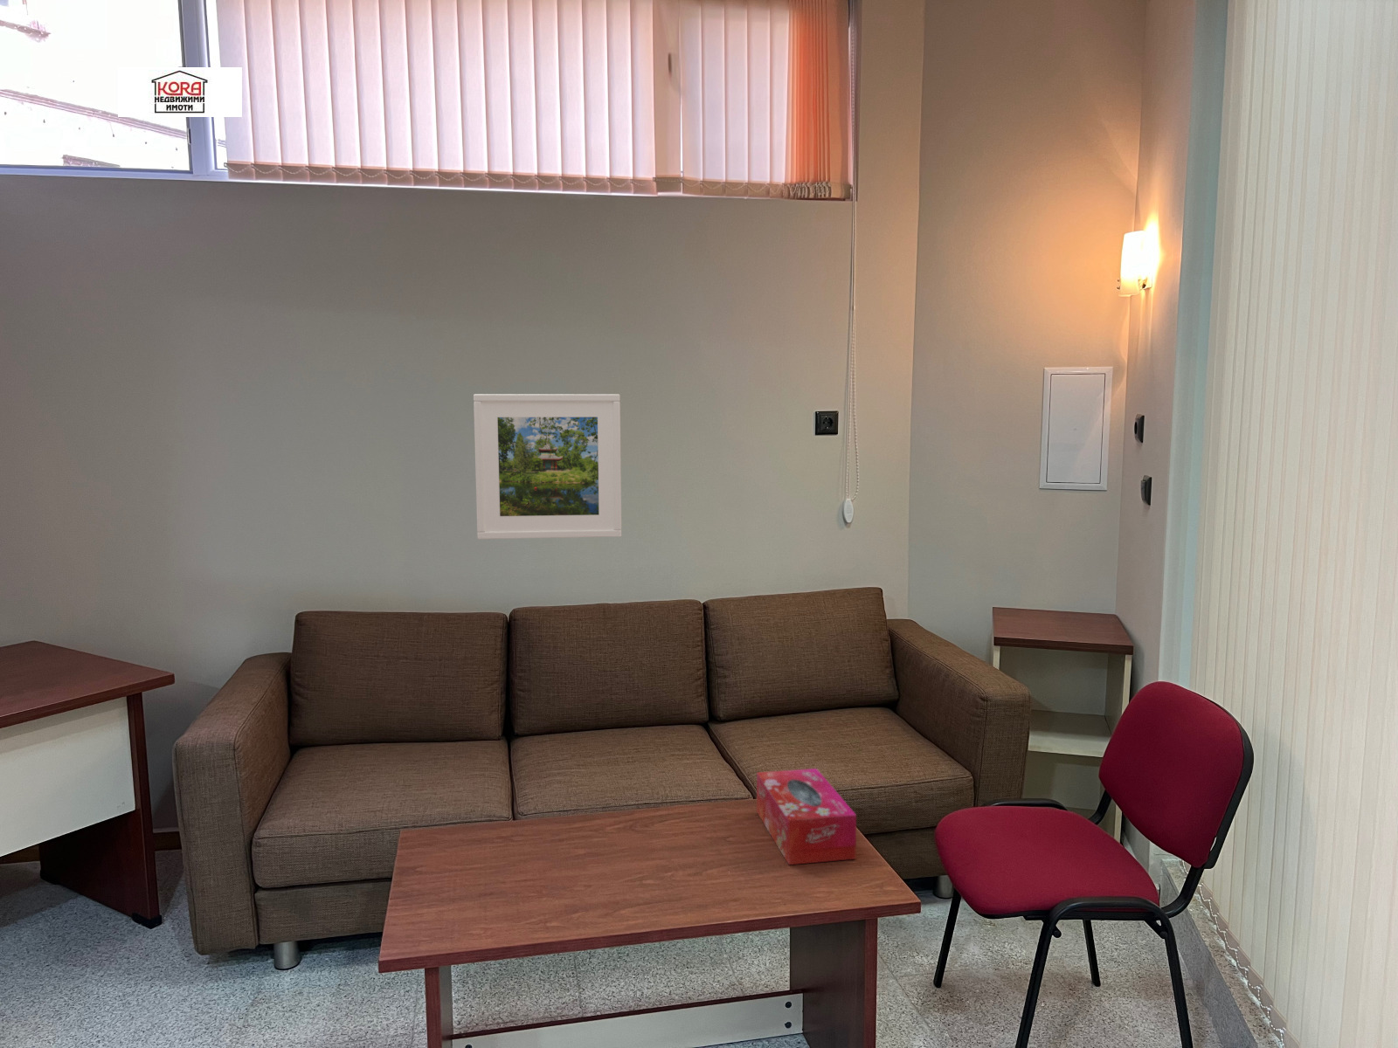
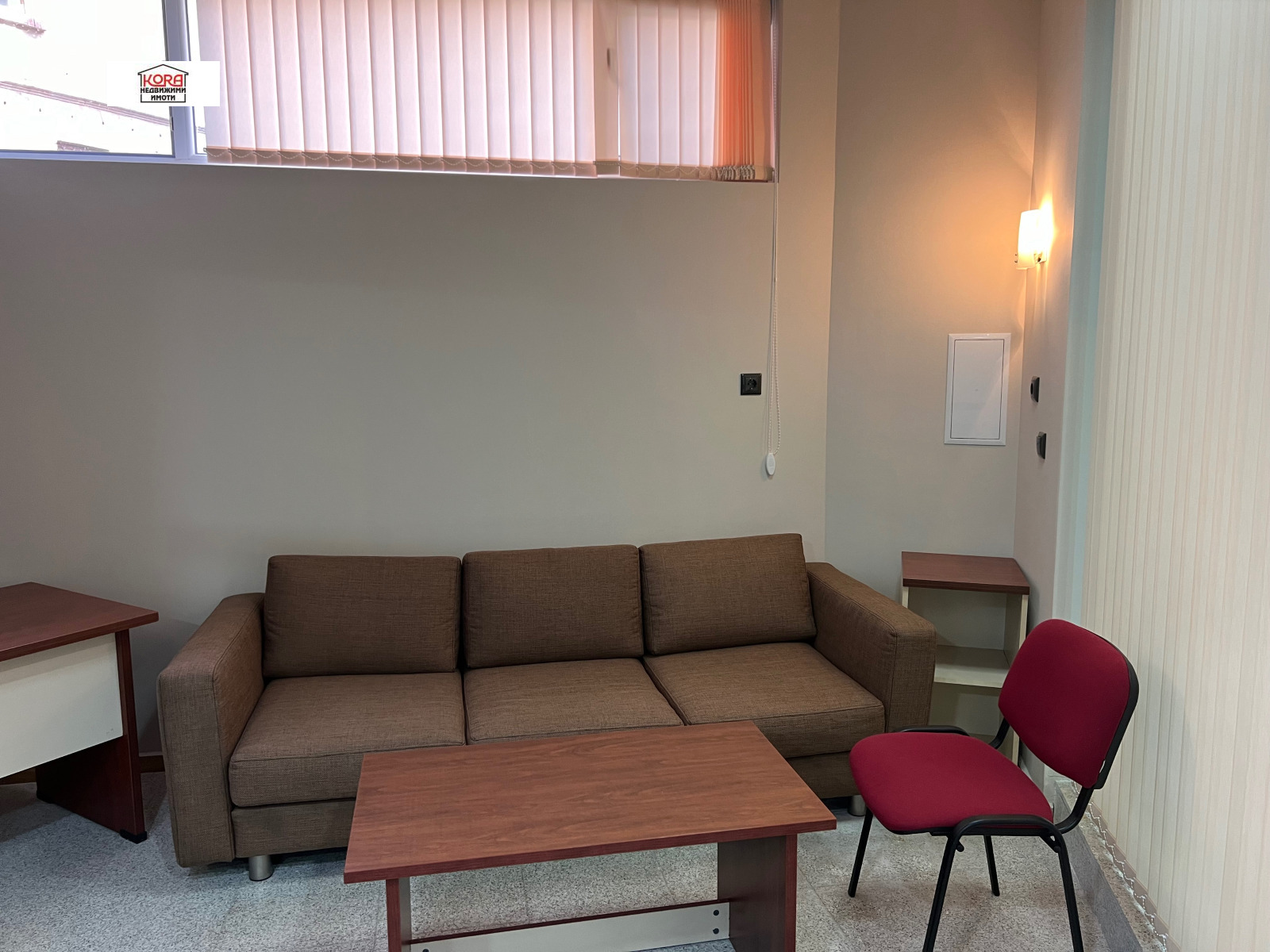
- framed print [472,393,622,539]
- tissue box [756,767,858,865]
